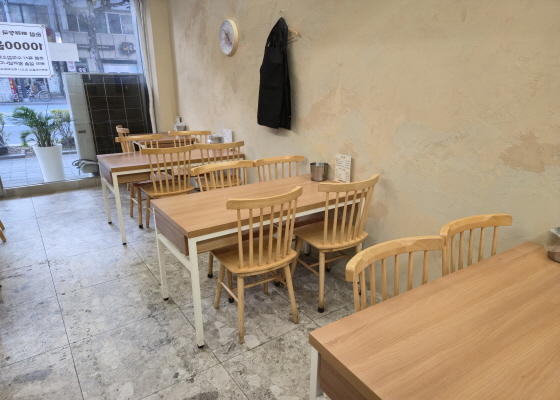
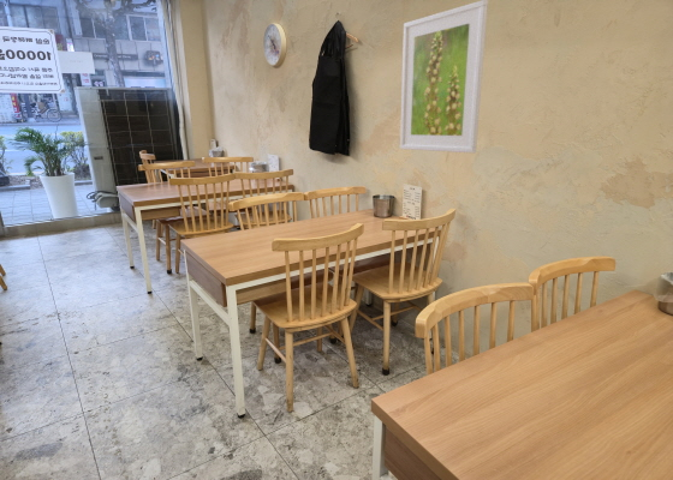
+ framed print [399,0,489,154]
